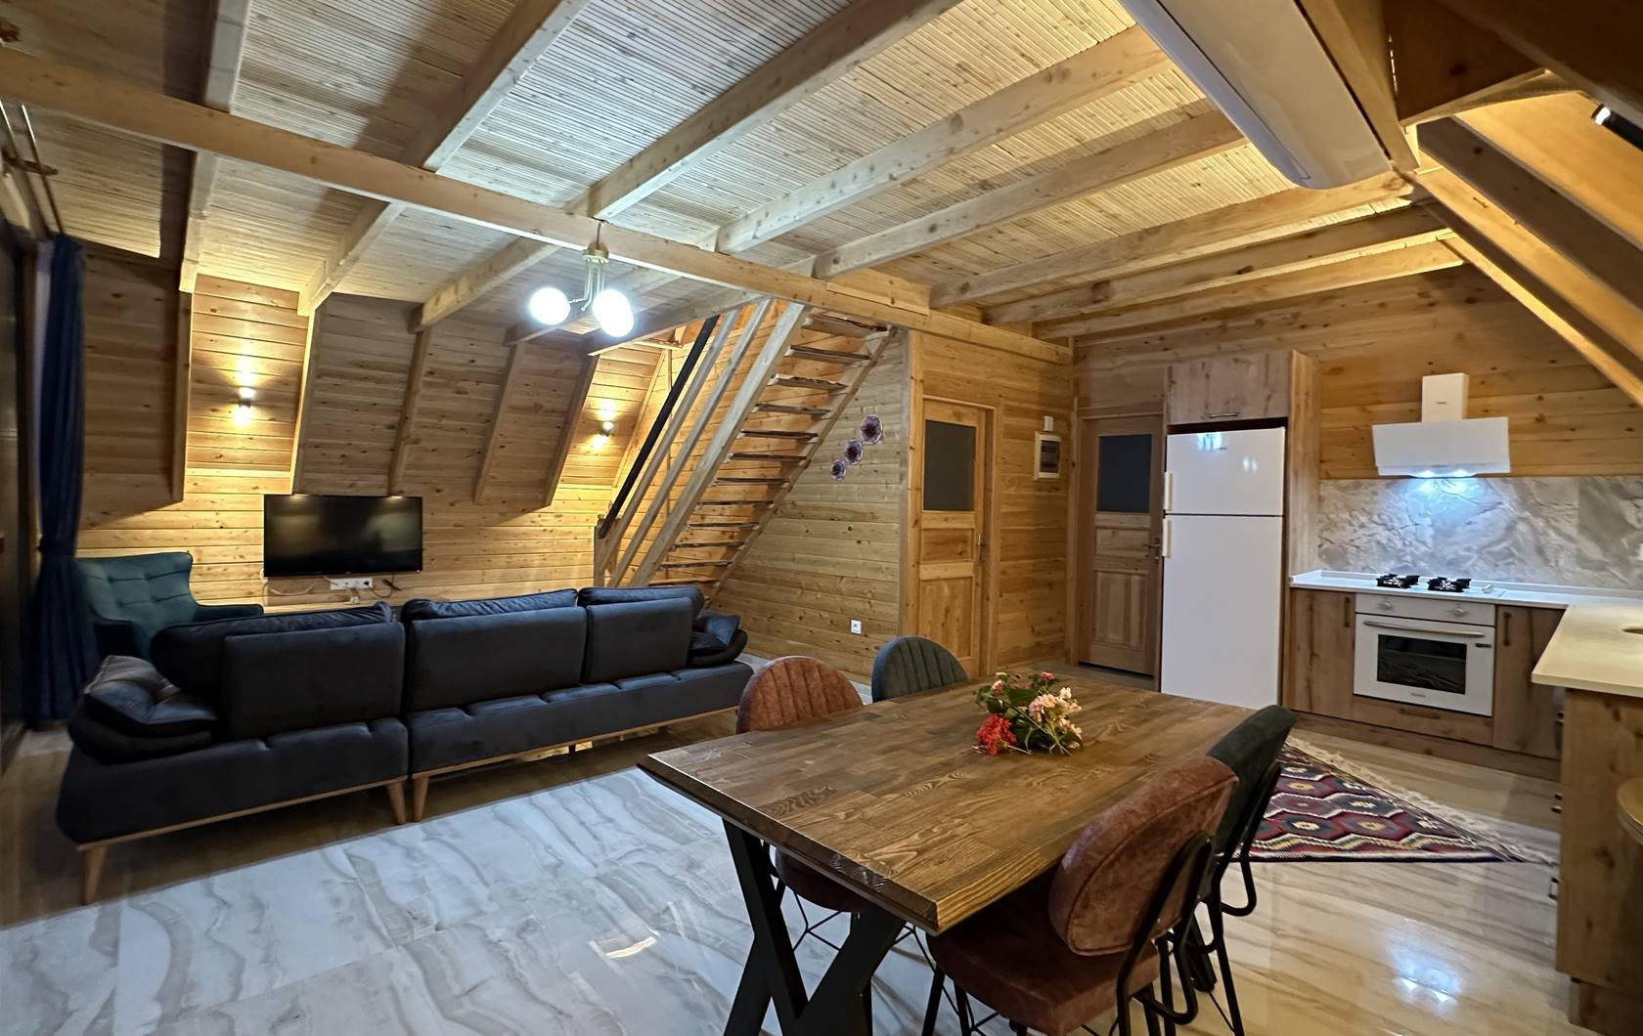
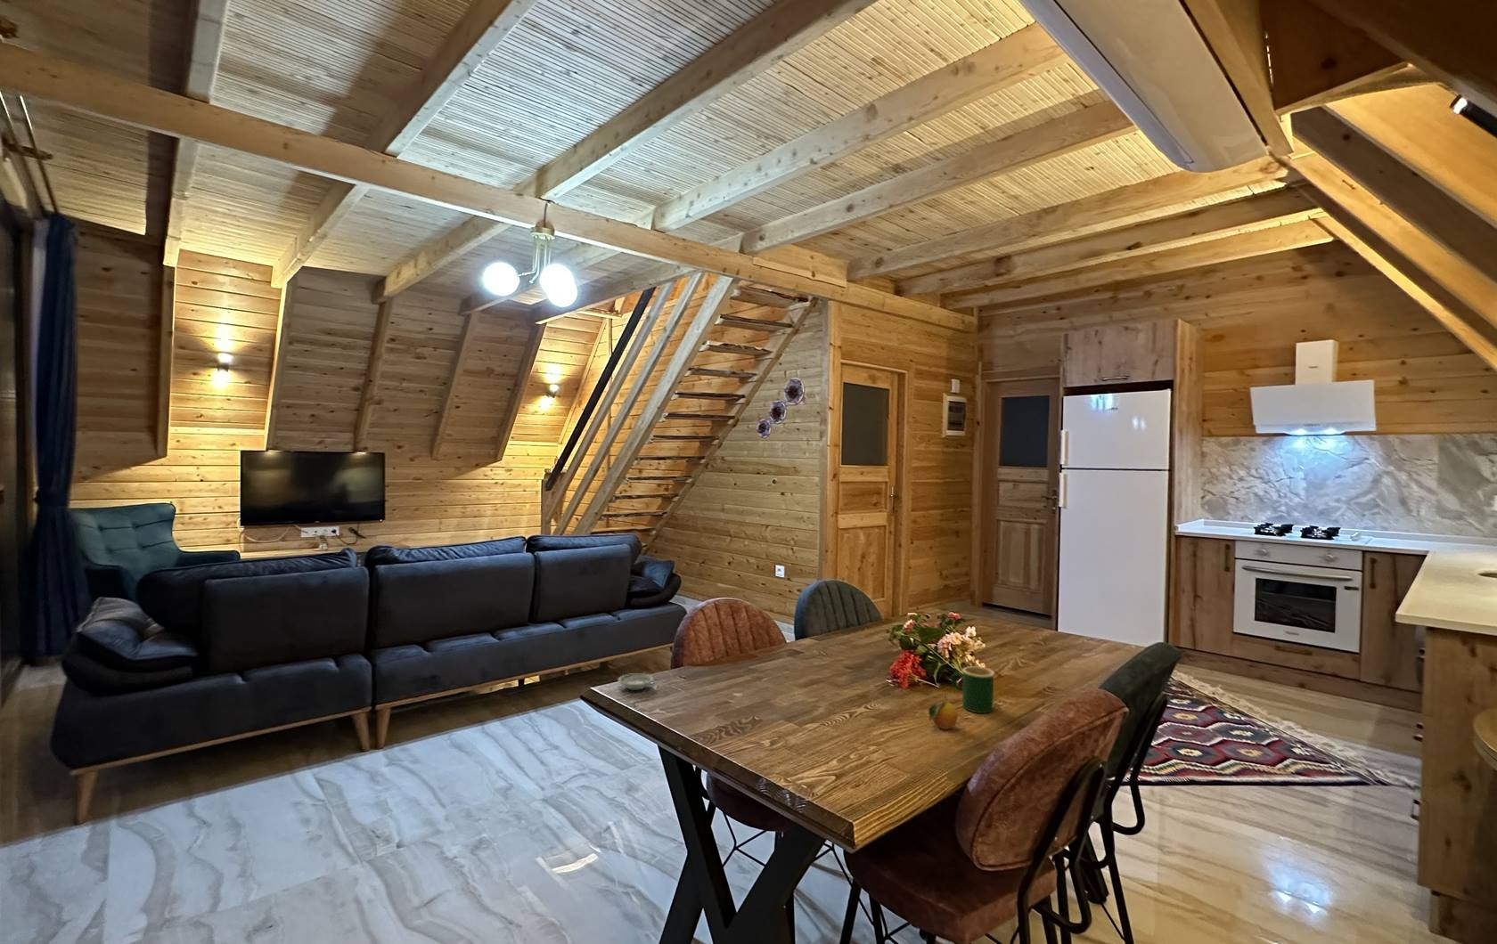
+ saucer [618,672,654,691]
+ fruit [928,693,958,730]
+ mug [950,666,995,715]
